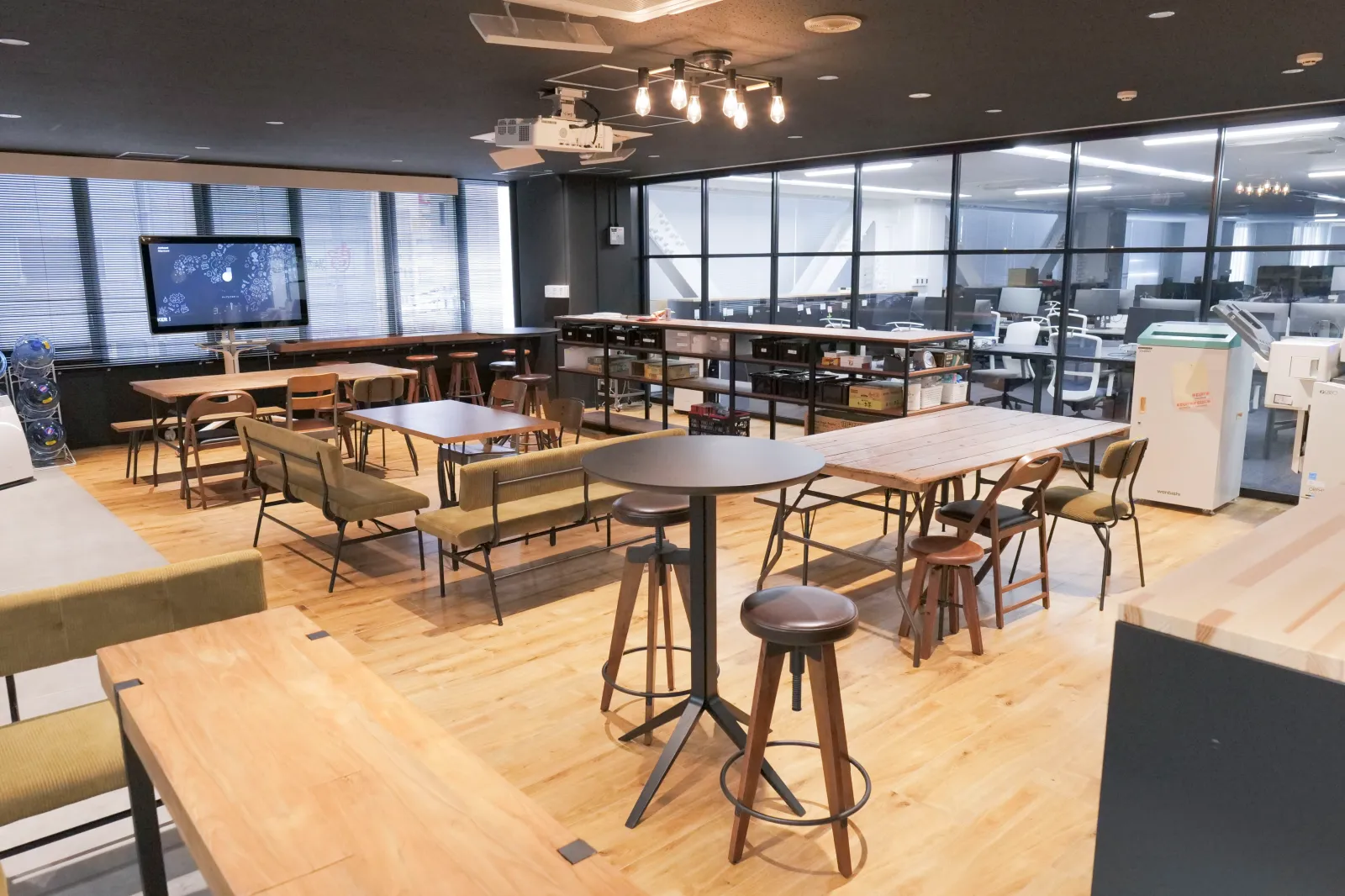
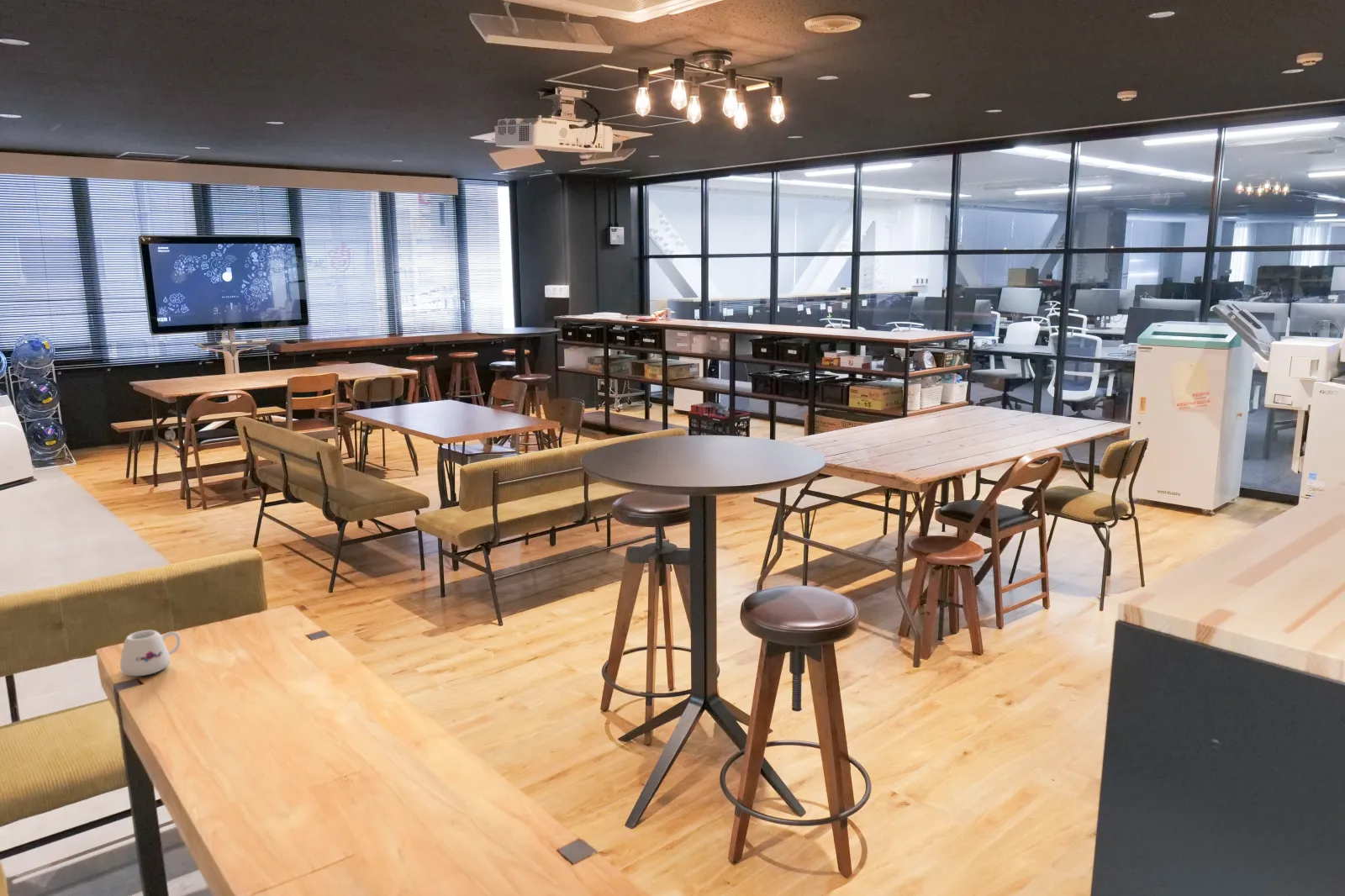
+ mug [119,630,181,677]
